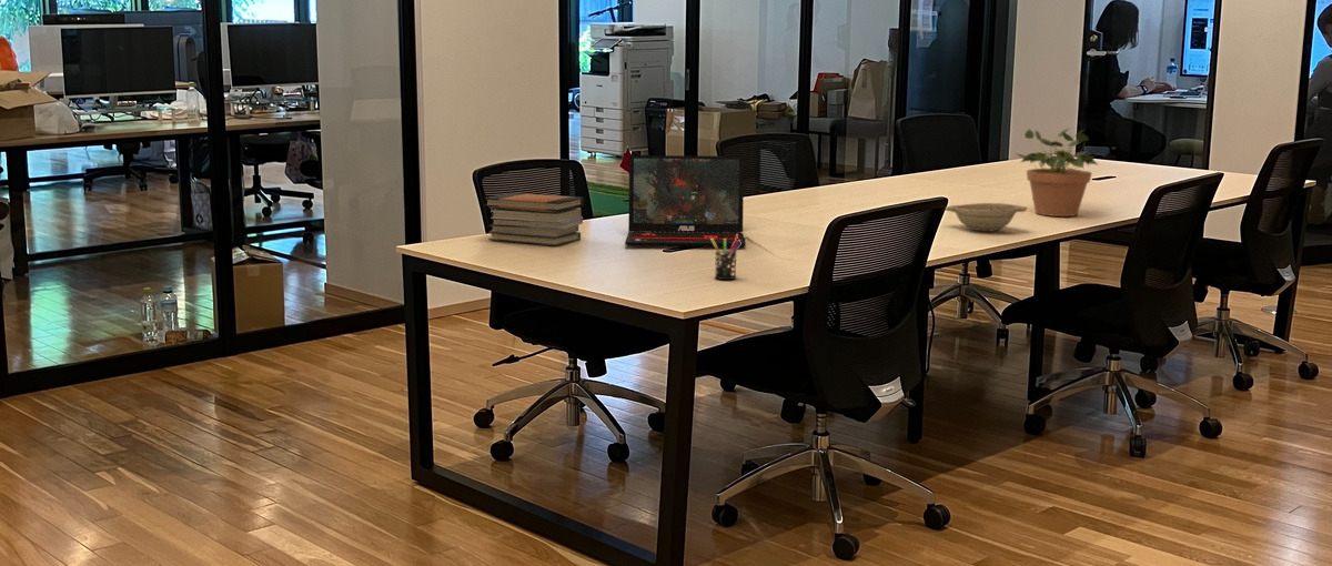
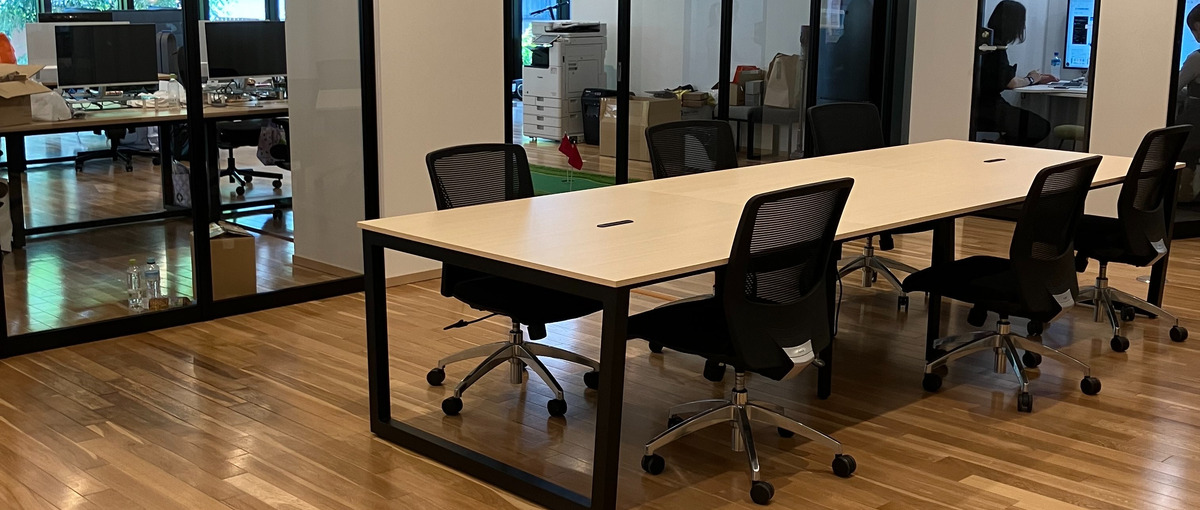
- laptop [624,154,747,249]
- pen holder [710,234,741,281]
- decorative bowl [944,202,1029,232]
- potted plant [1016,127,1099,218]
- book stack [483,192,584,246]
